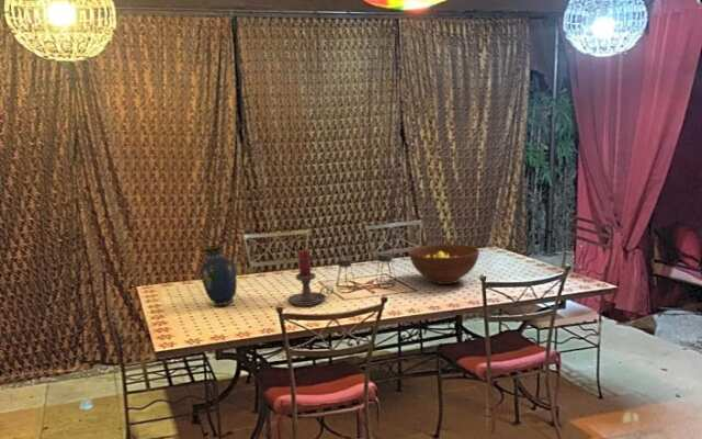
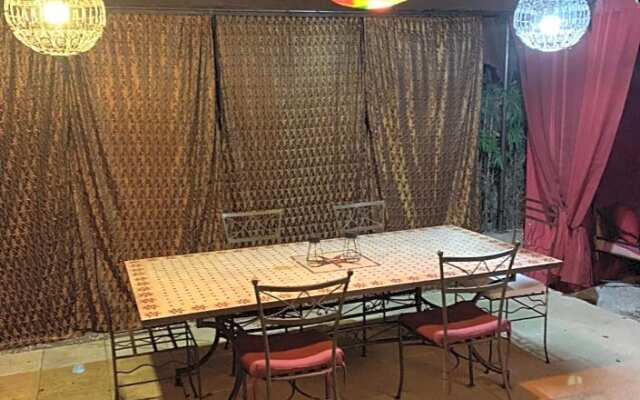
- candle holder [286,249,335,307]
- vase [200,243,238,307]
- fruit bowl [408,243,480,285]
